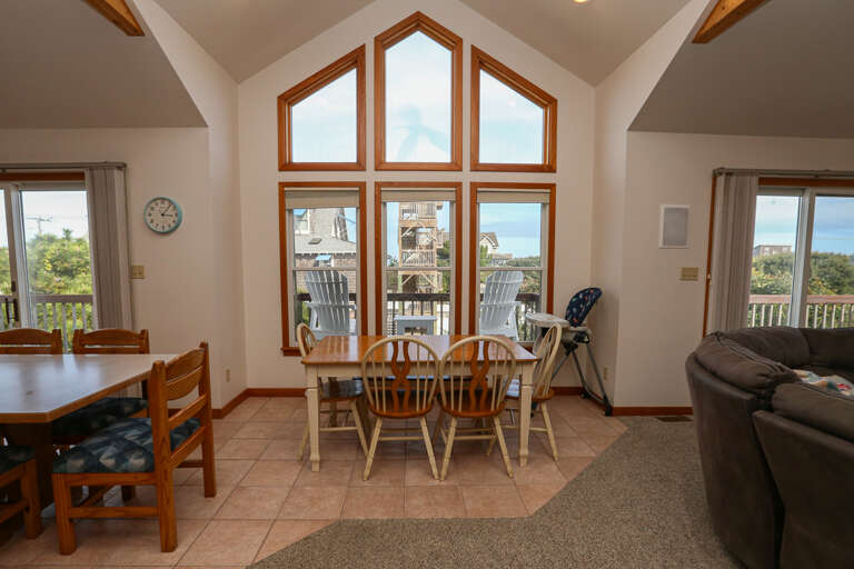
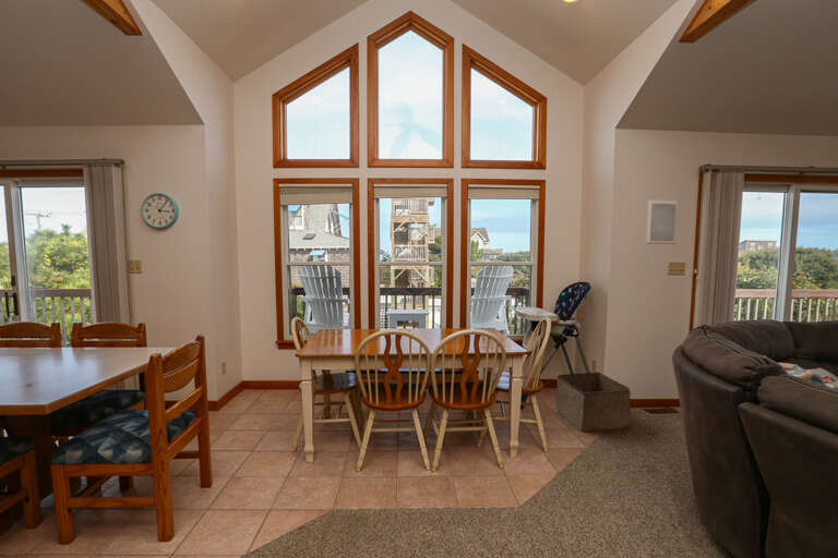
+ storage bin [554,372,632,433]
